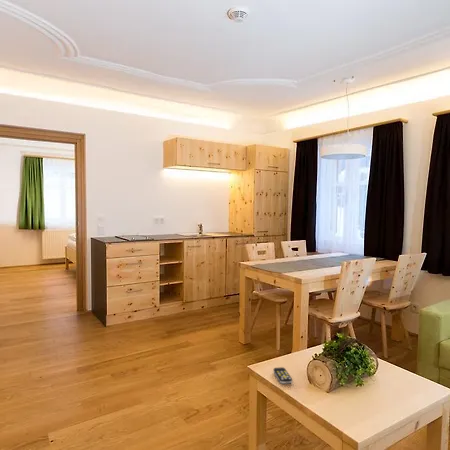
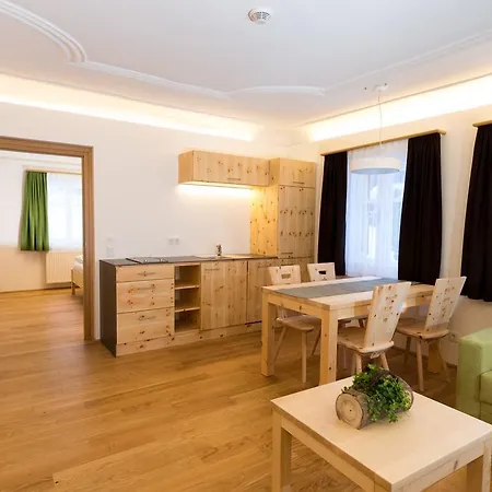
- remote control [272,366,293,385]
